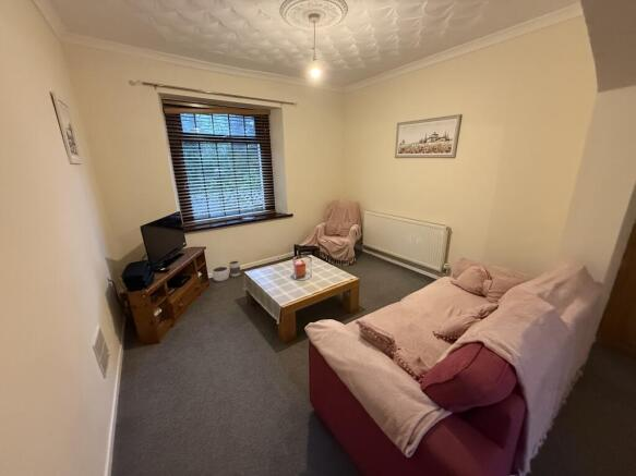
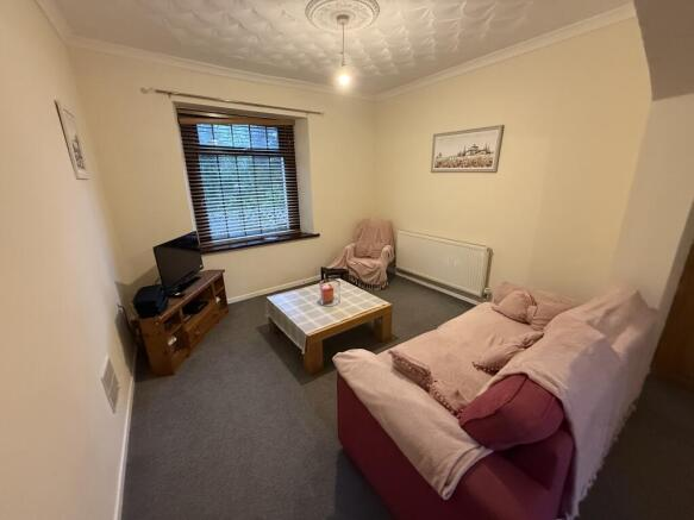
- waste basket [212,260,241,282]
